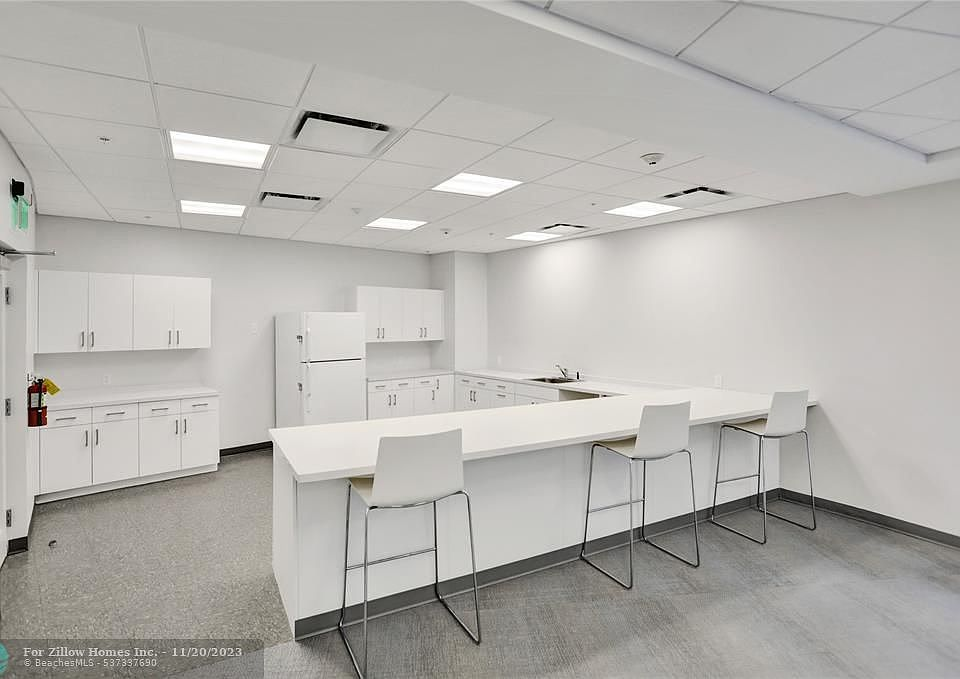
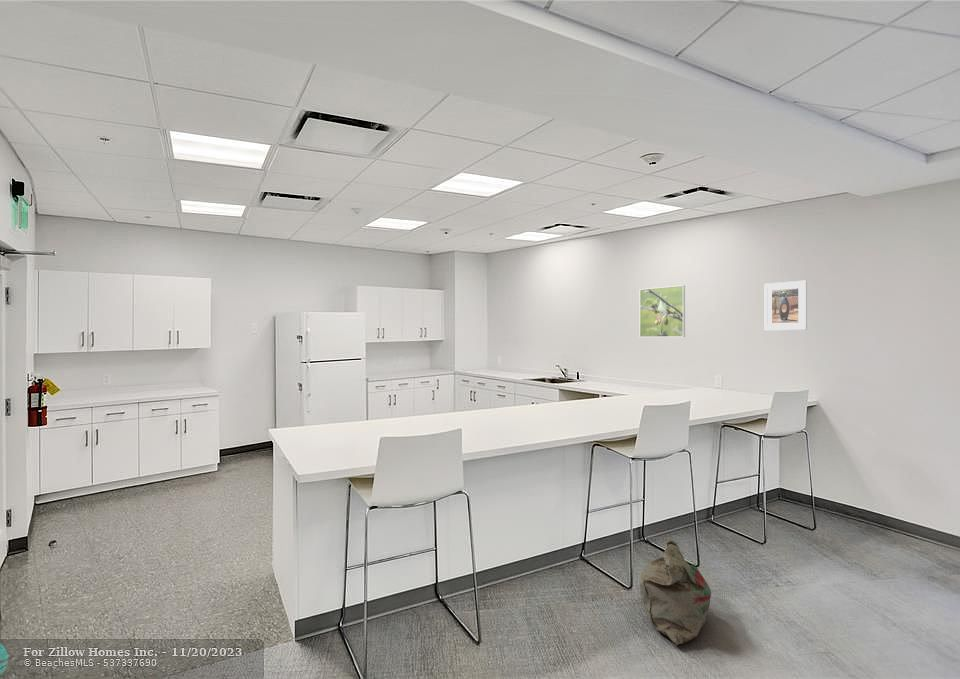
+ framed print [639,284,686,338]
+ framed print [764,279,808,331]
+ bag [638,537,712,647]
